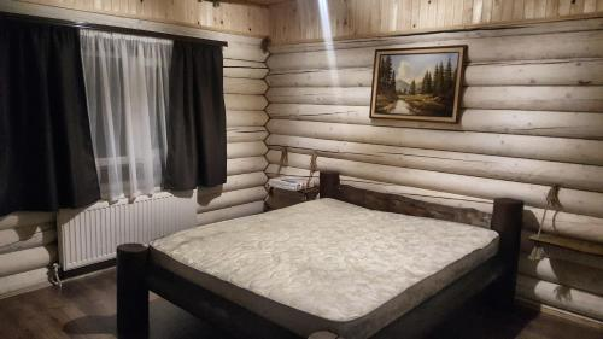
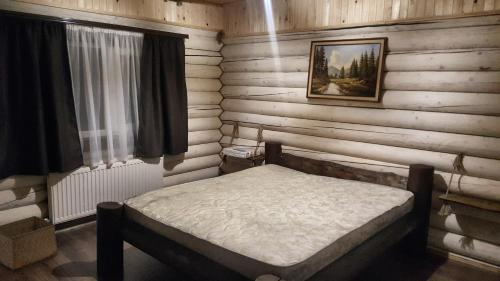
+ storage bin [0,215,58,271]
